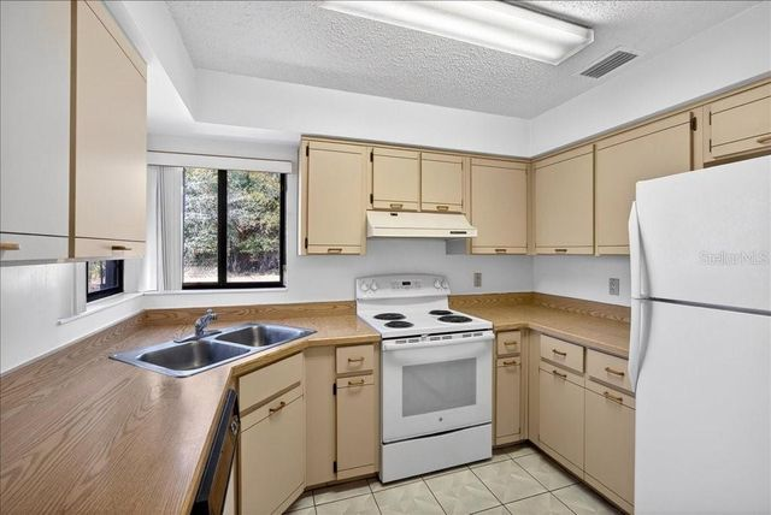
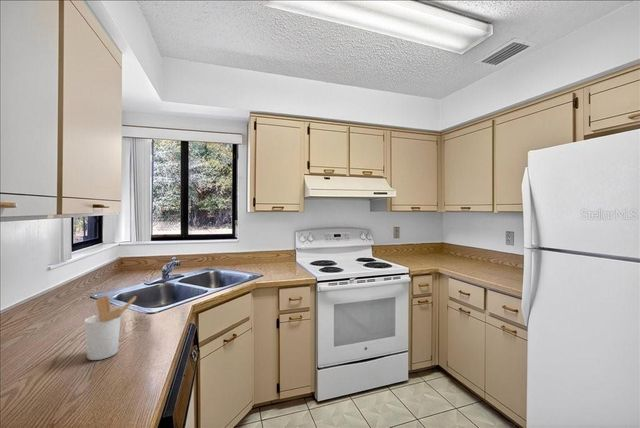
+ utensil holder [84,295,137,361]
